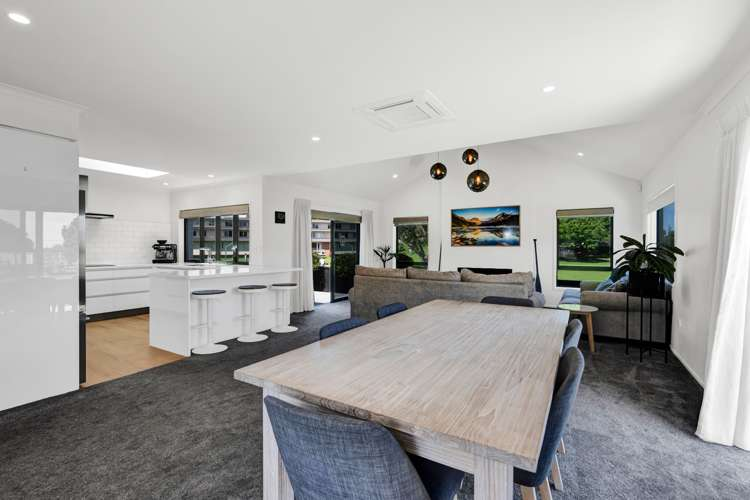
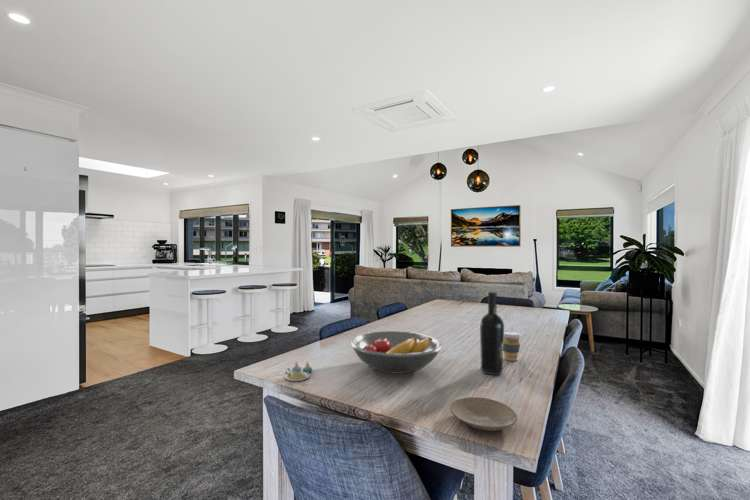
+ plate [449,396,518,432]
+ salt and pepper shaker set [284,361,313,382]
+ fruit bowl [350,330,443,375]
+ wine bottle [479,291,505,376]
+ coffee cup [503,330,522,362]
